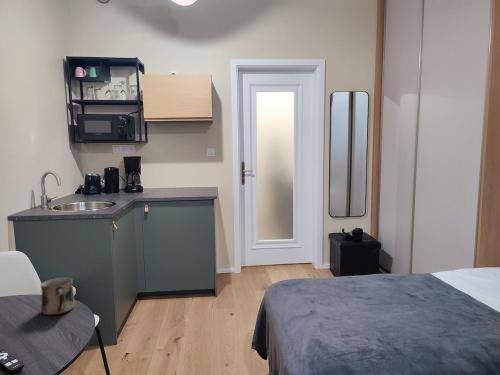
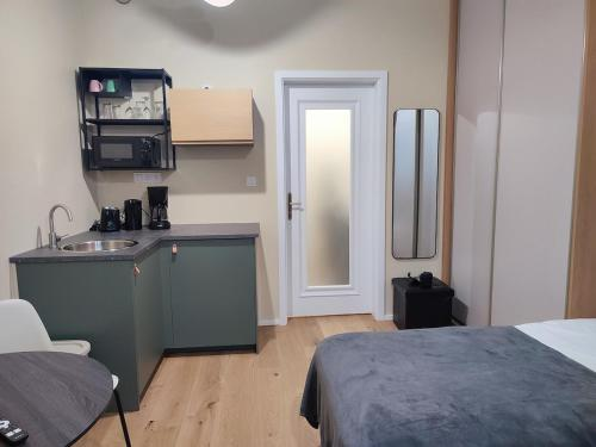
- mug [40,276,76,316]
